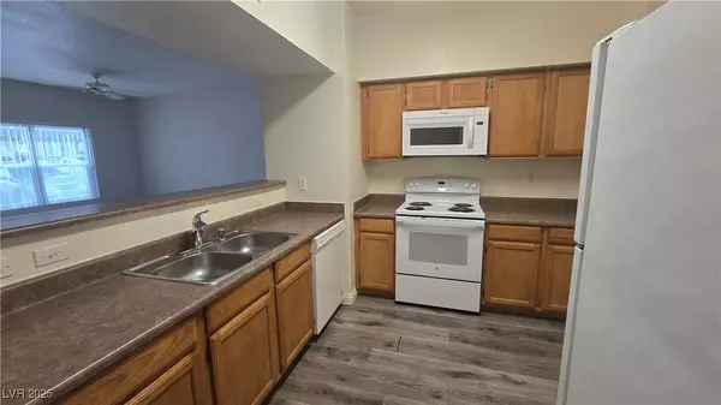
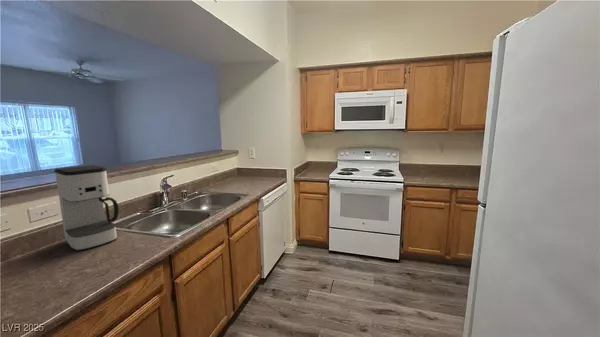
+ coffee maker [53,164,120,252]
